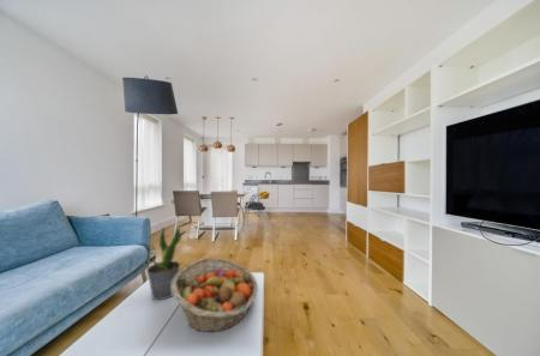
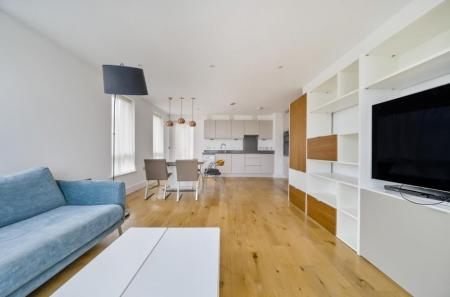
- potted plant [145,225,182,301]
- fruit basket [172,257,259,333]
